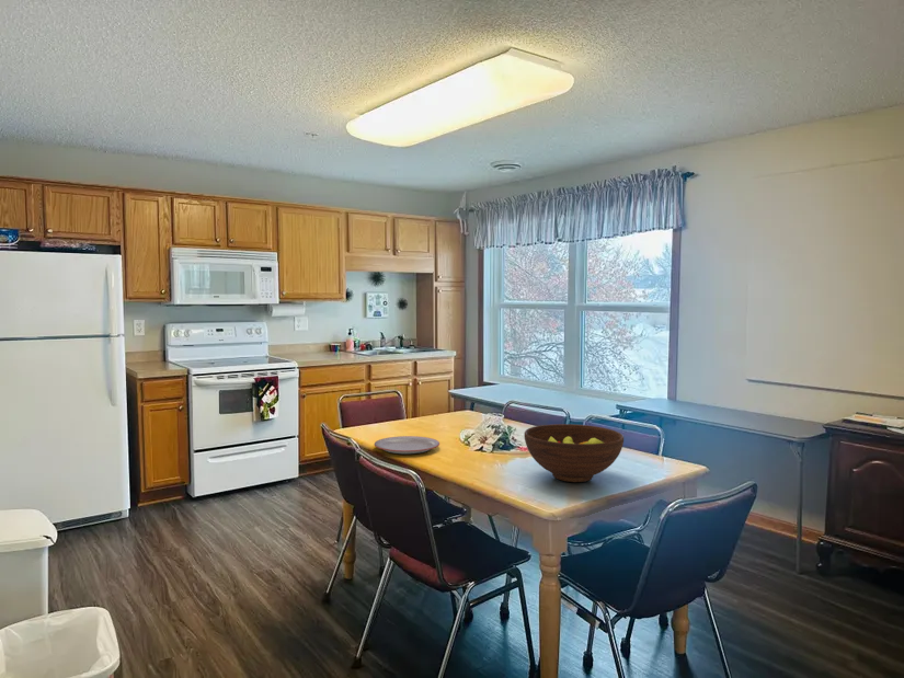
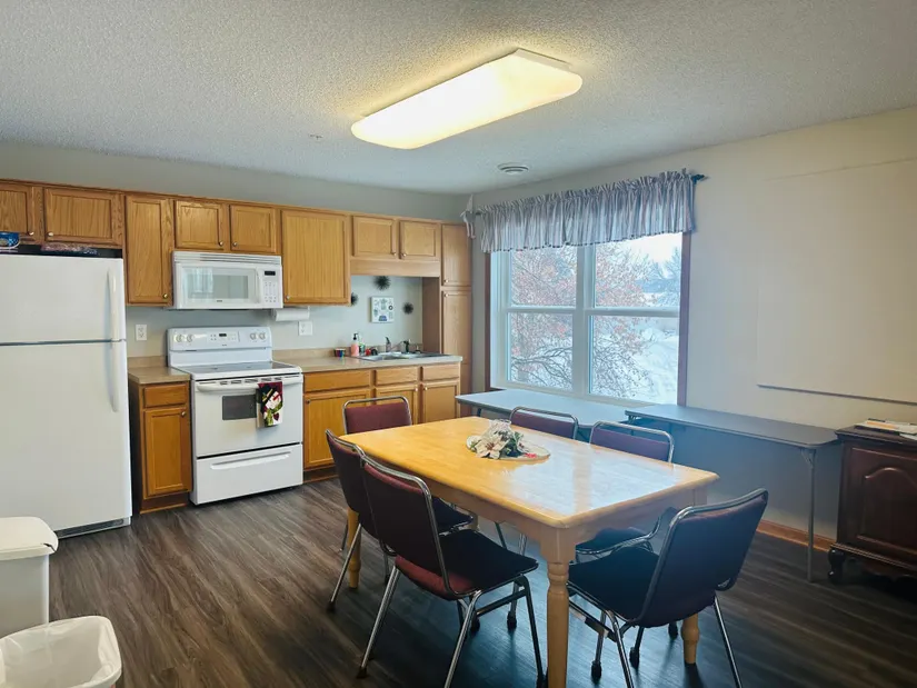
- fruit bowl [523,423,625,483]
- plate [374,435,440,455]
